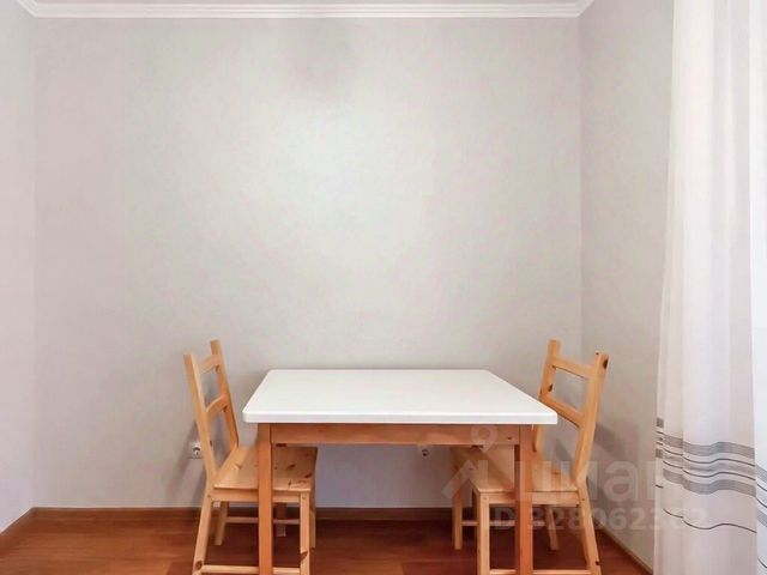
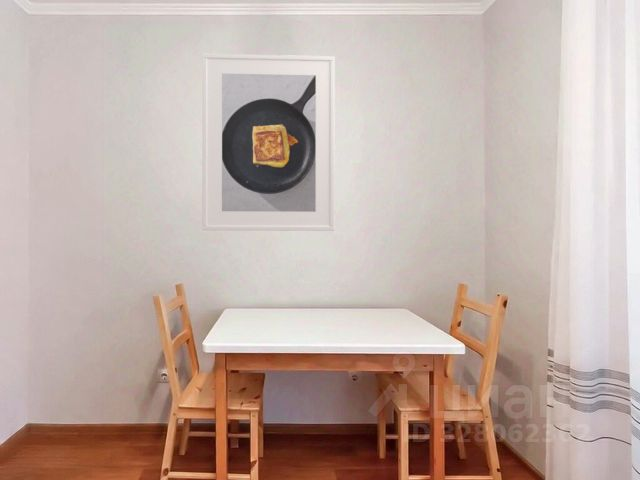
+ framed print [201,53,336,232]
